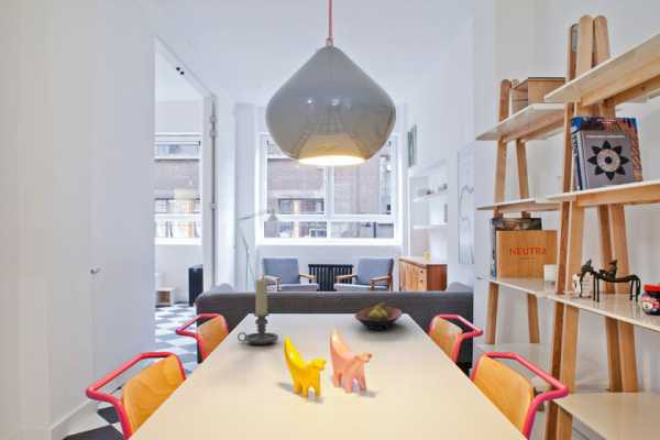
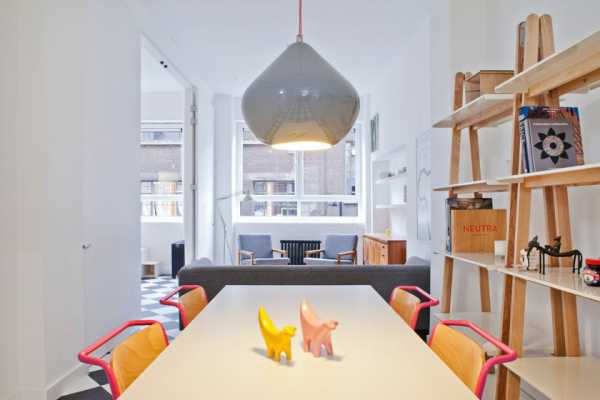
- fruit bowl [354,301,404,331]
- candle holder [237,278,279,345]
